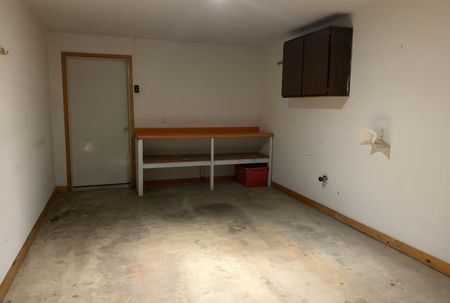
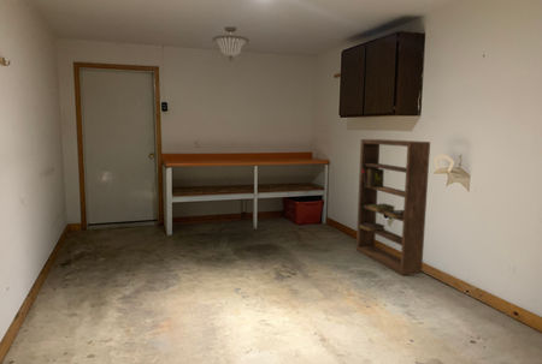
+ light fixture [211,25,251,62]
+ bookshelf [355,138,431,276]
